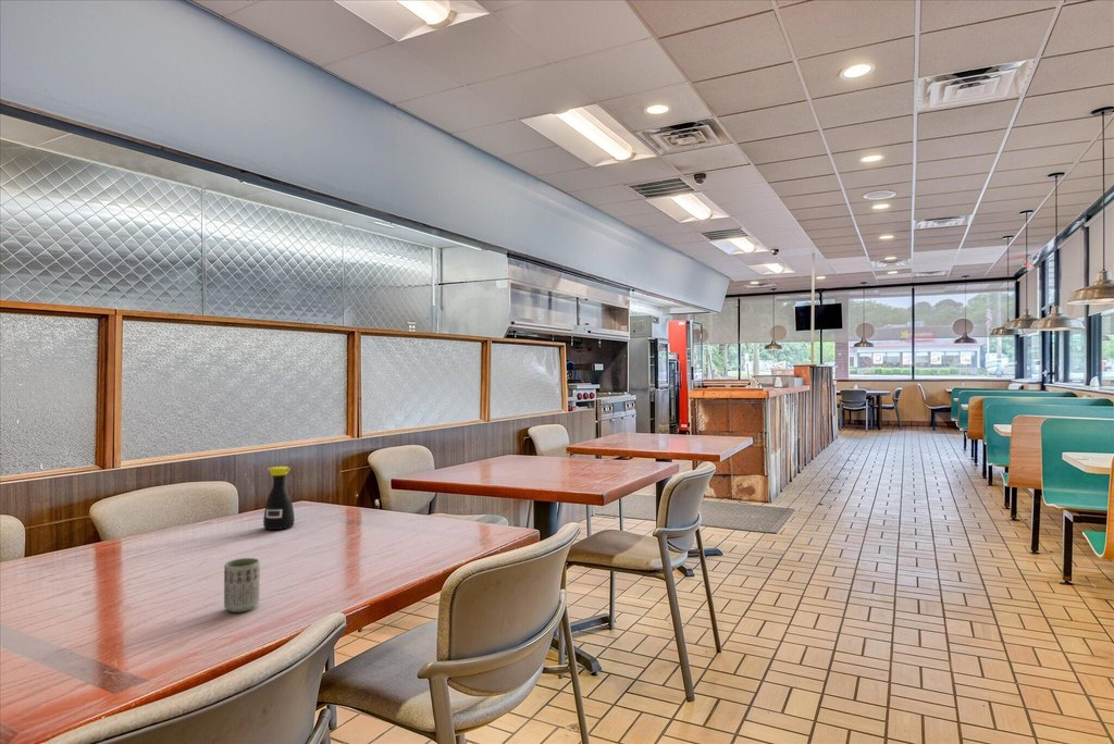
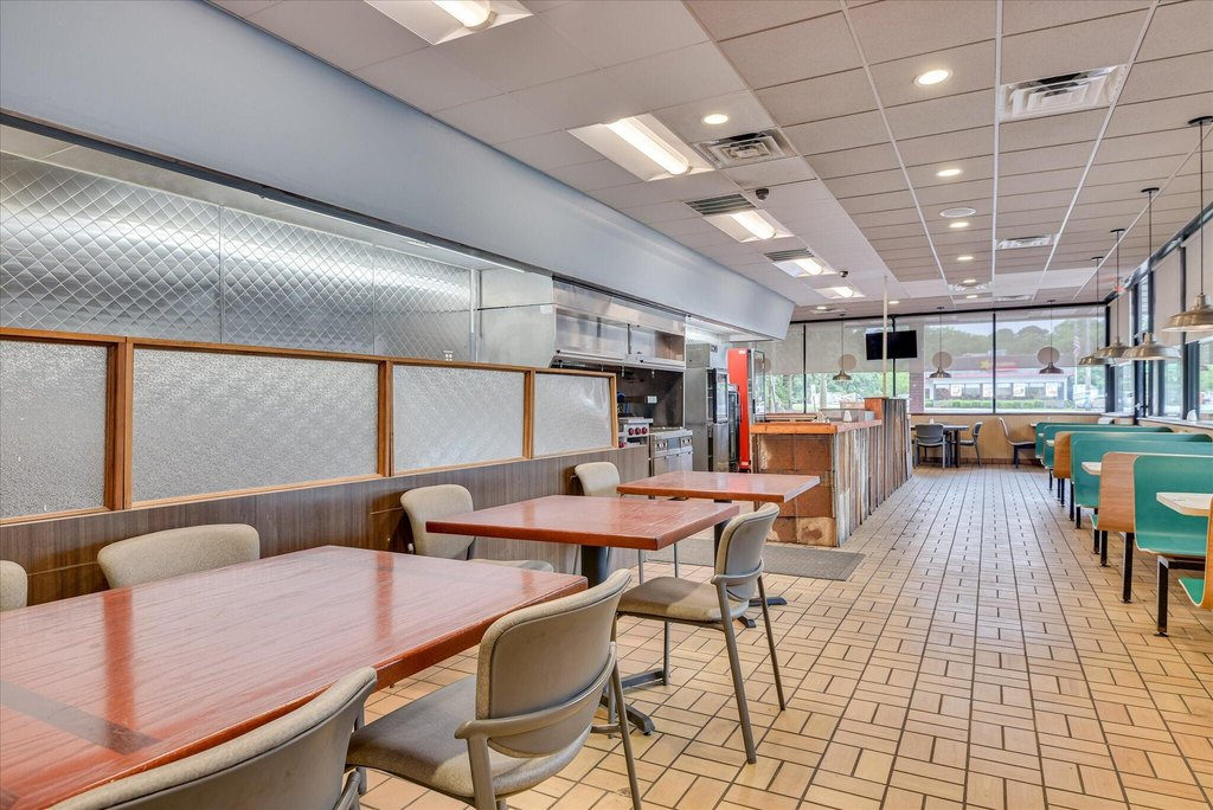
- cup [223,557,261,613]
- bottle [262,466,296,531]
